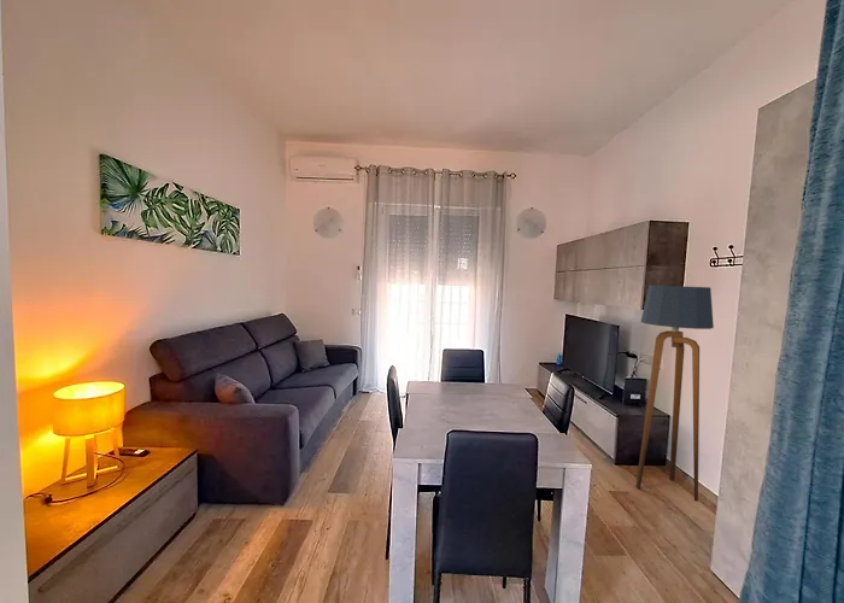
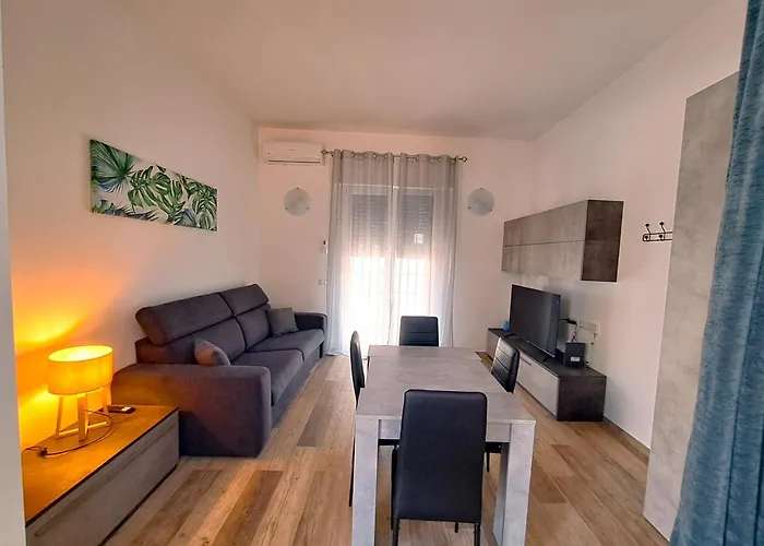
- floor lamp [634,283,715,503]
